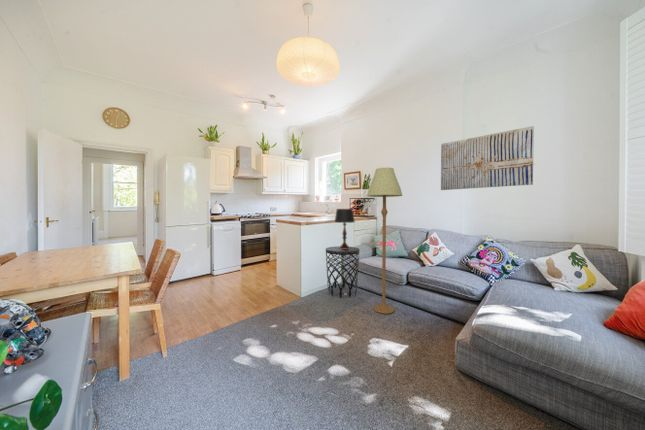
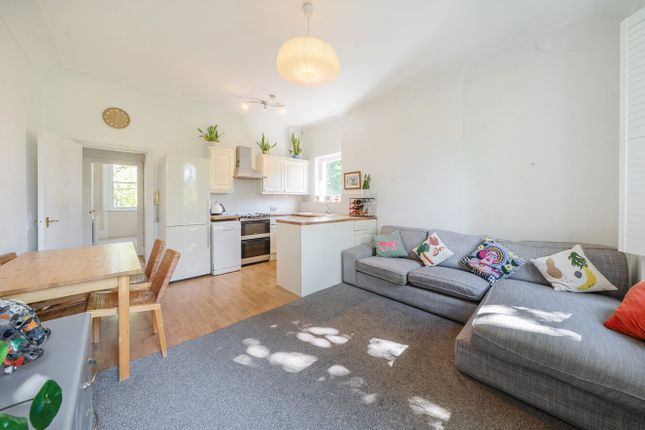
- wall art [440,125,535,191]
- floor lamp [366,167,404,315]
- table lamp [334,208,356,249]
- side table [325,245,360,299]
